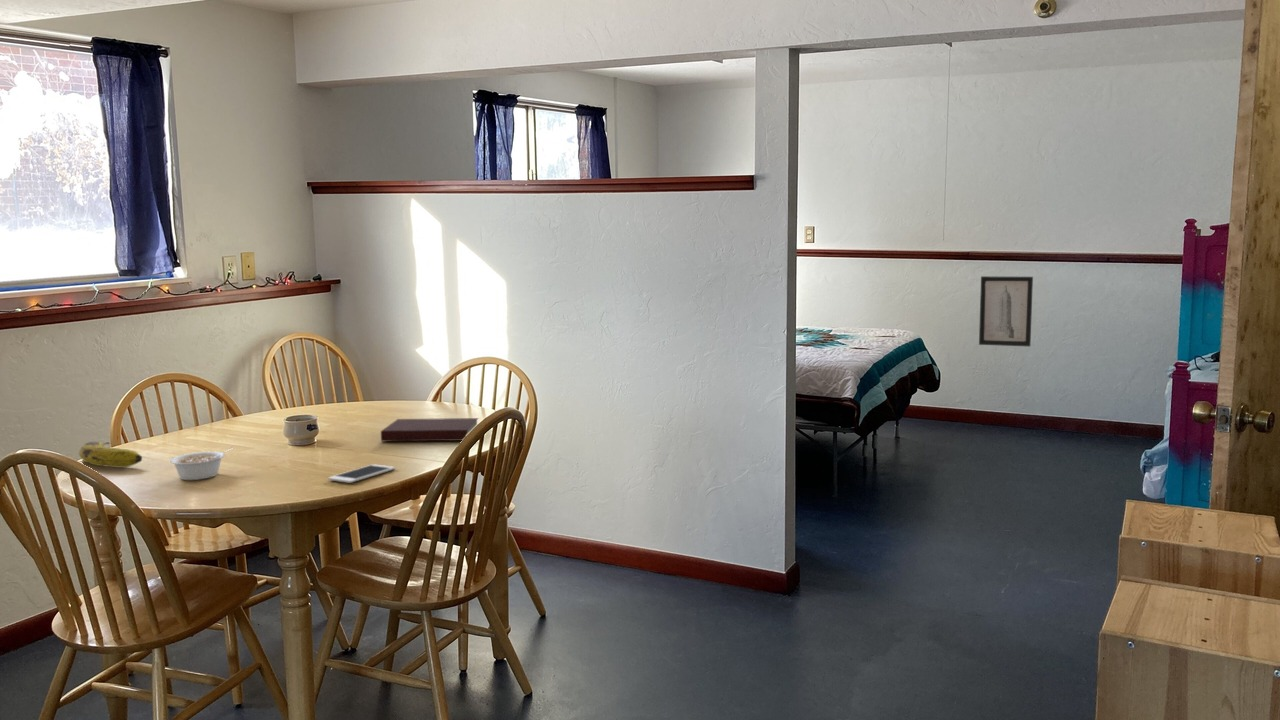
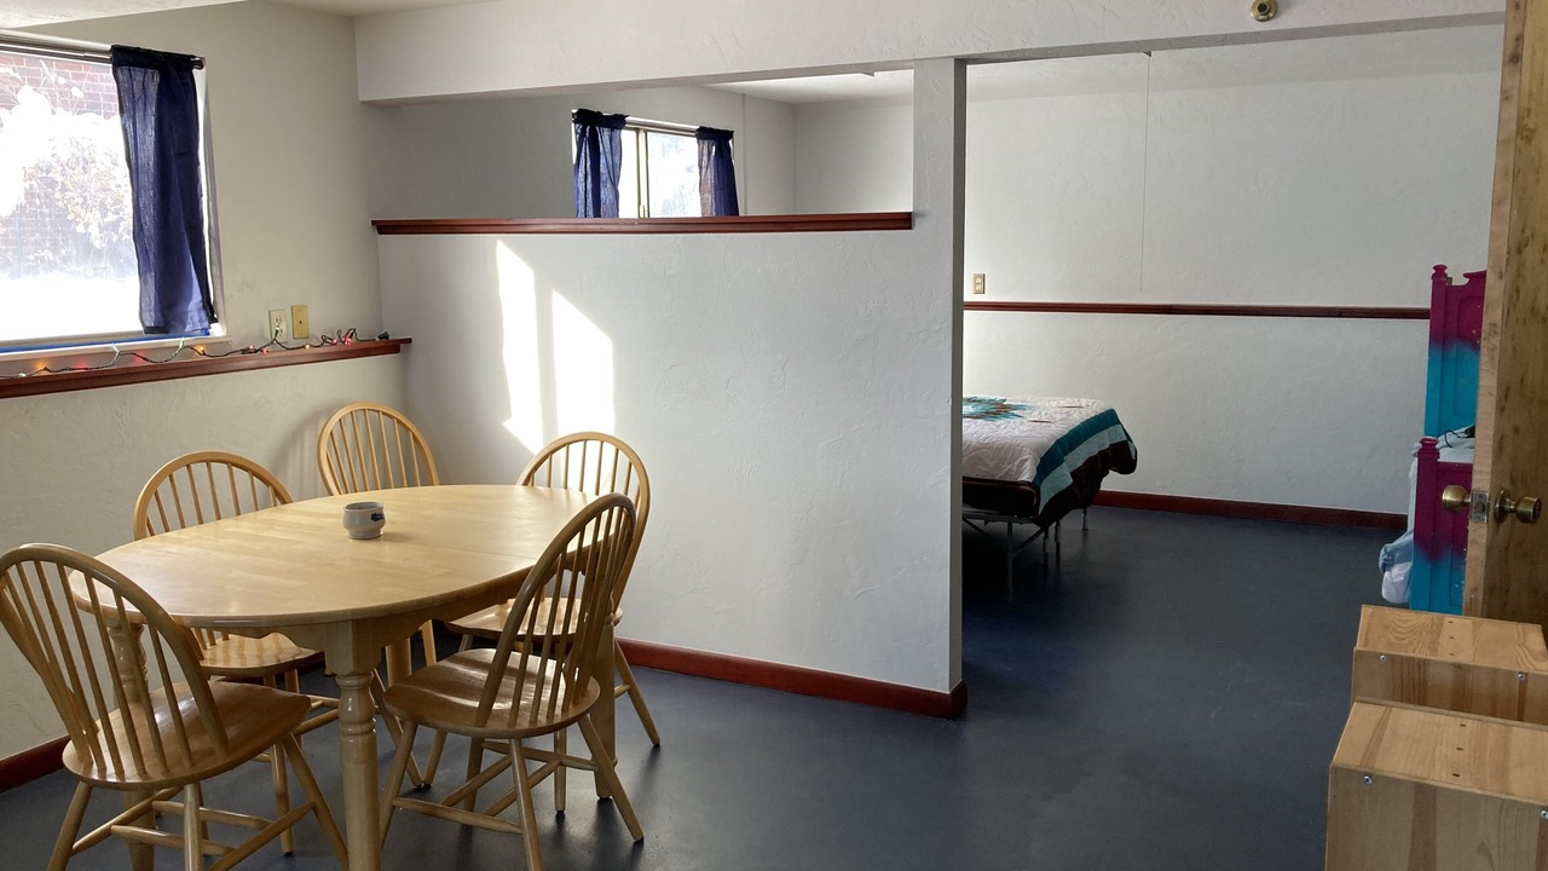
- cell phone [327,463,396,484]
- notebook [380,417,479,442]
- fruit [78,441,143,468]
- wall art [978,275,1034,348]
- legume [169,446,235,481]
